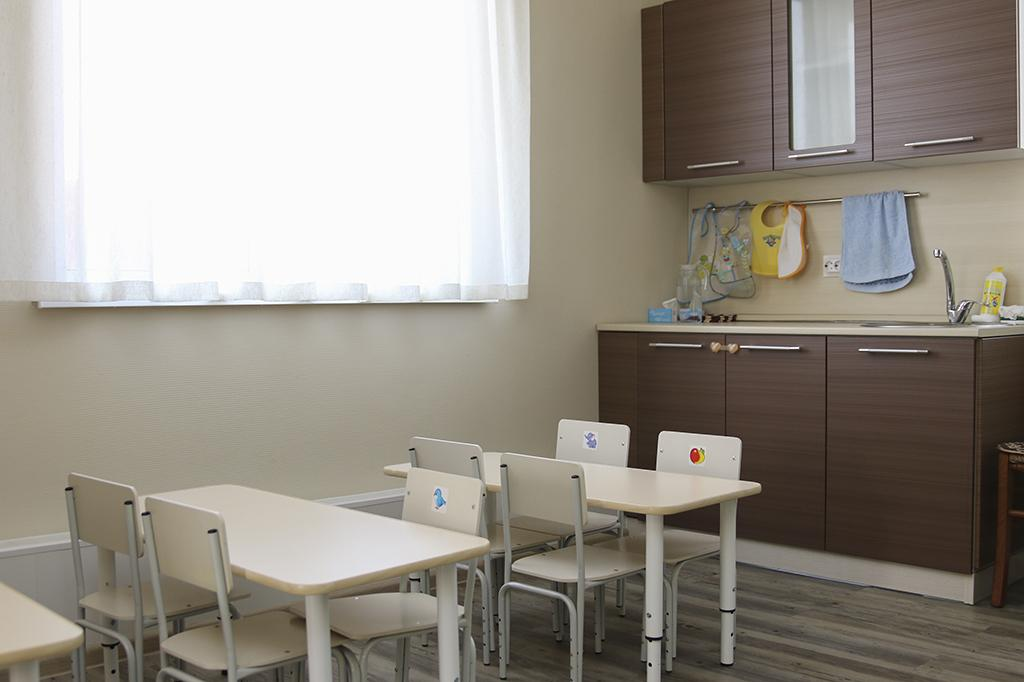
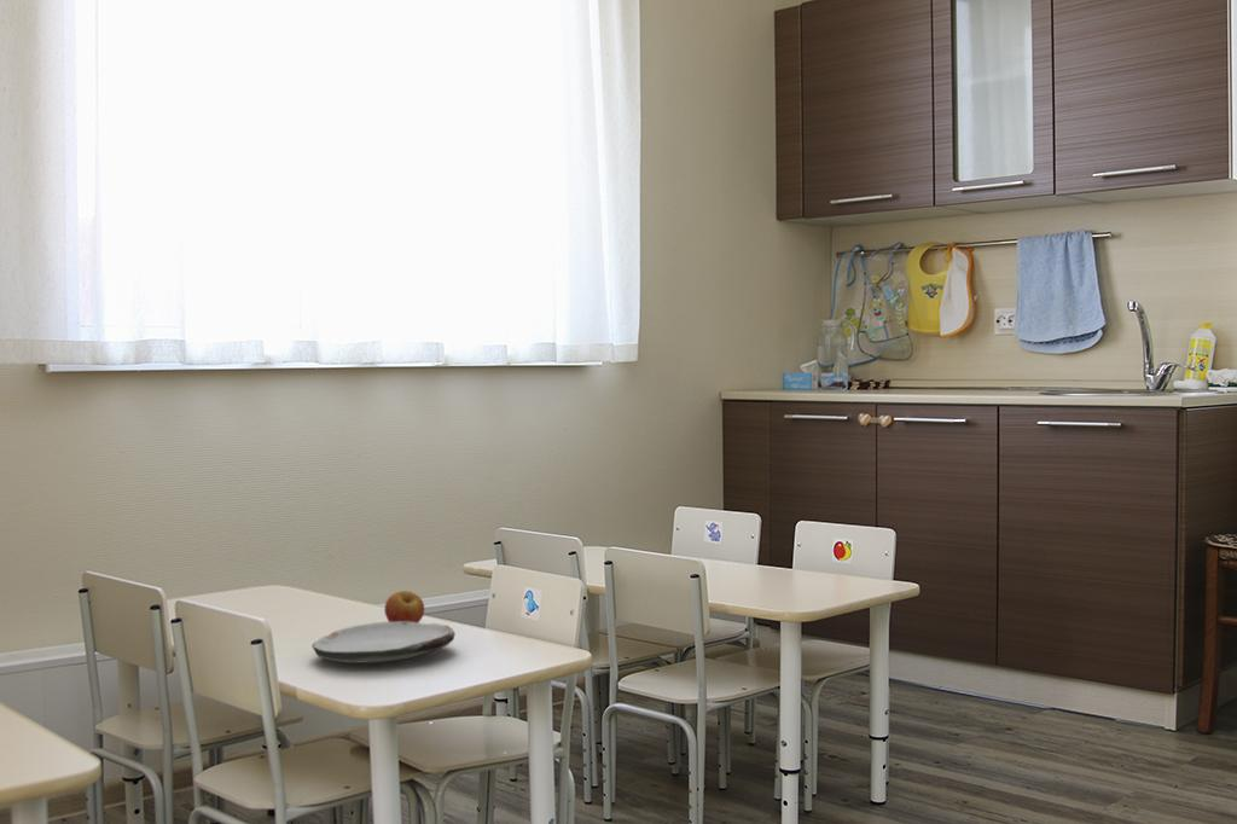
+ apple [383,590,425,623]
+ plate [310,621,457,663]
